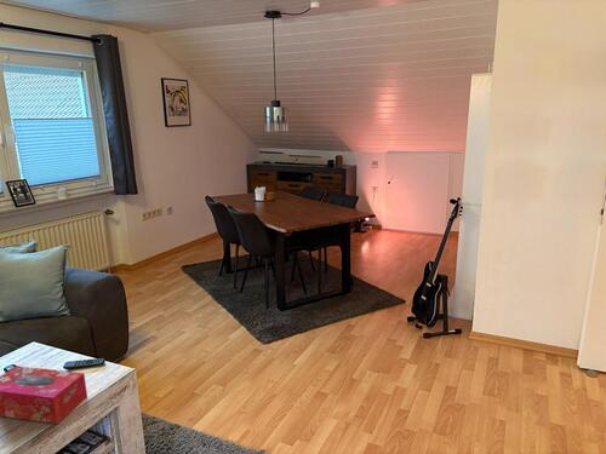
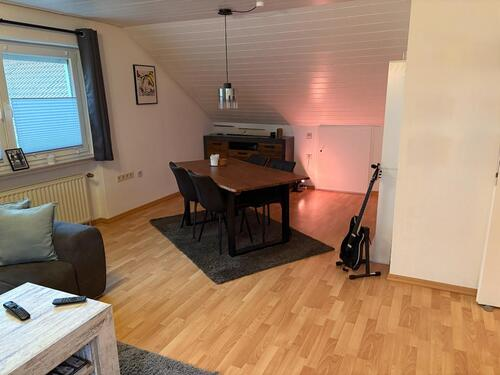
- tissue box [0,364,88,425]
